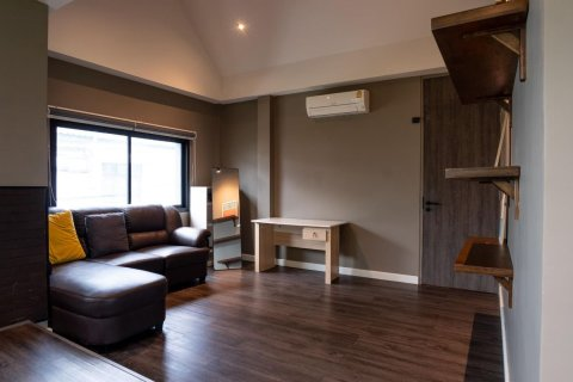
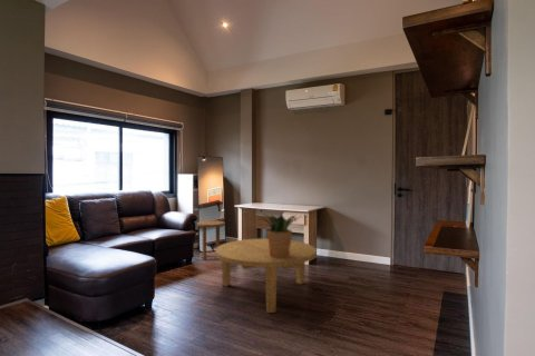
+ side table [196,219,226,261]
+ coffee table [214,237,318,314]
+ potted plant [257,214,301,258]
